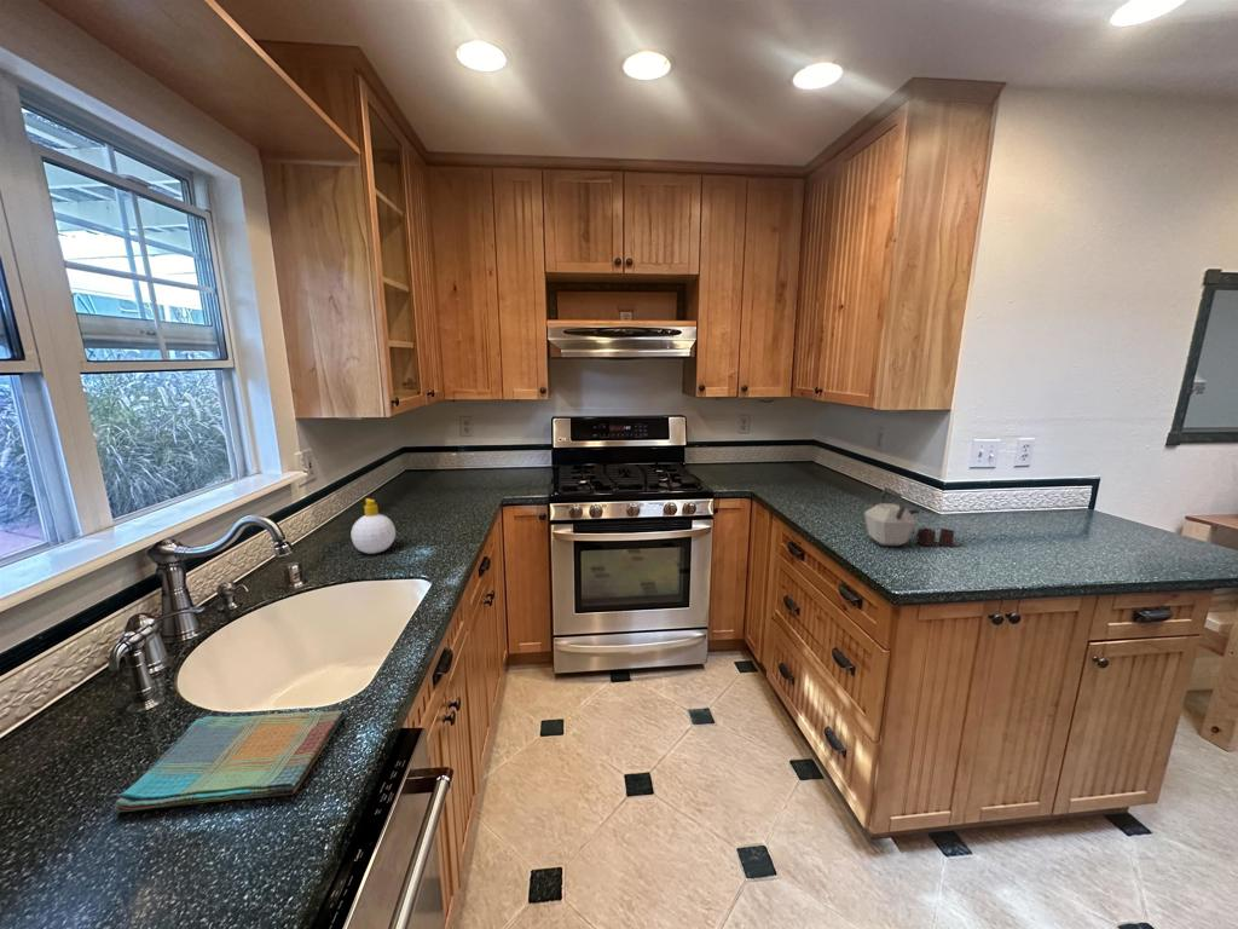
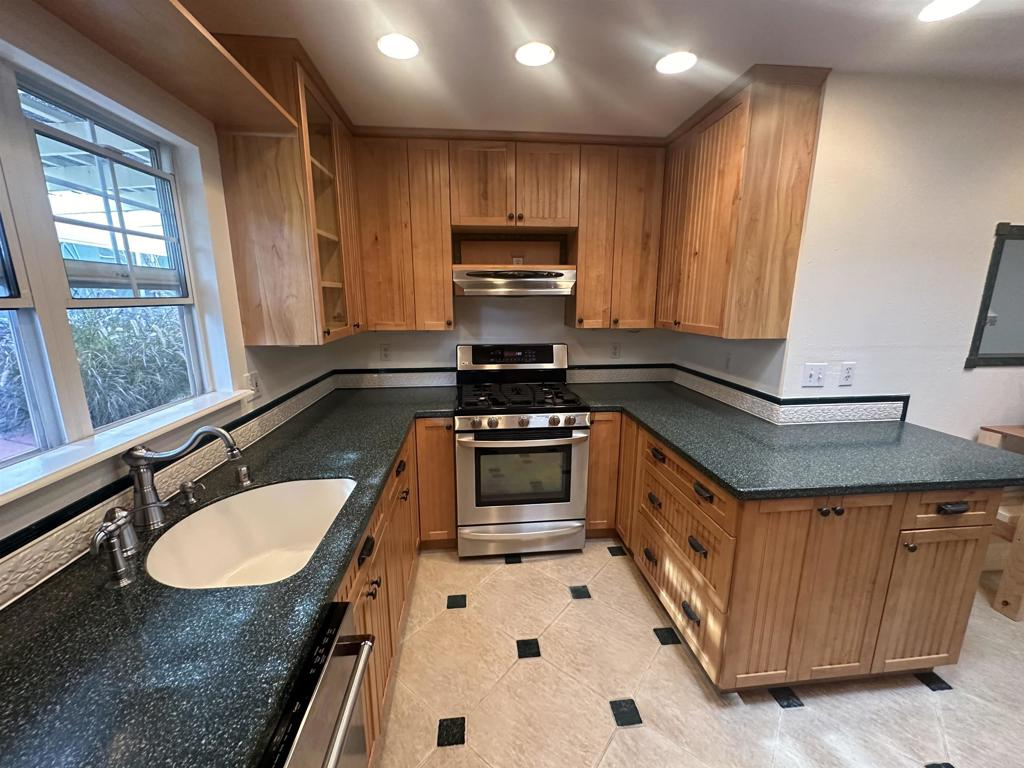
- soap bottle [349,497,397,555]
- kettle [863,486,955,548]
- dish towel [112,710,346,813]
